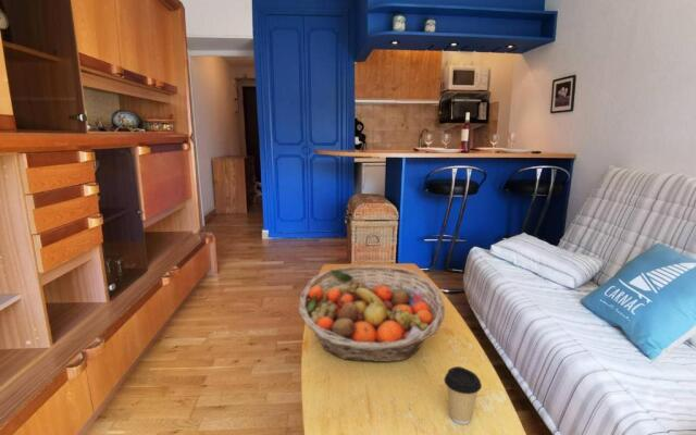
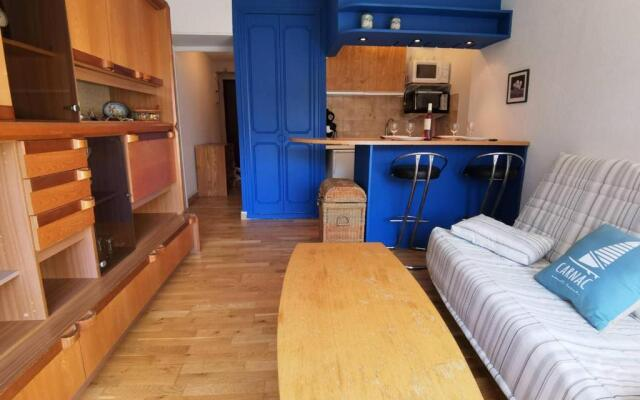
- coffee cup [443,365,483,425]
- fruit basket [298,264,446,363]
